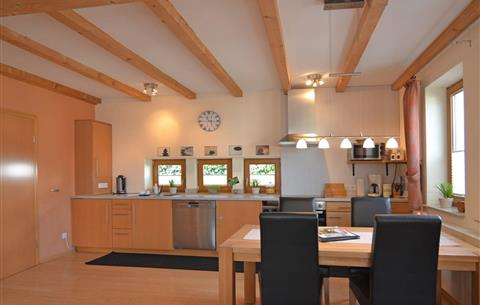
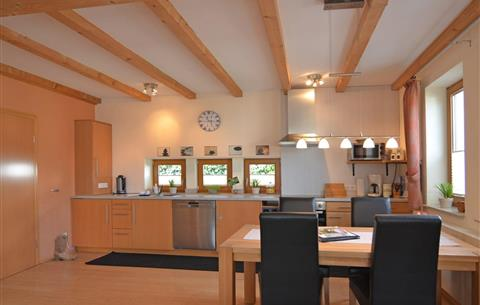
+ boots [53,233,78,261]
